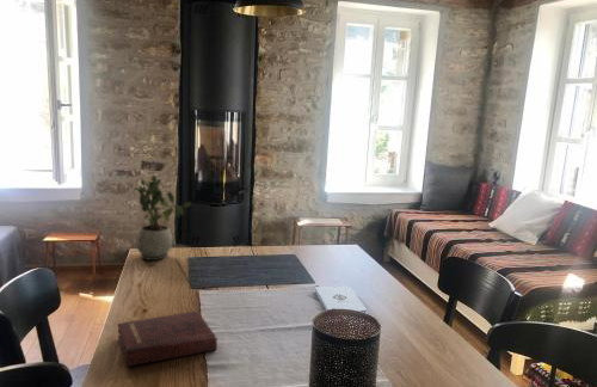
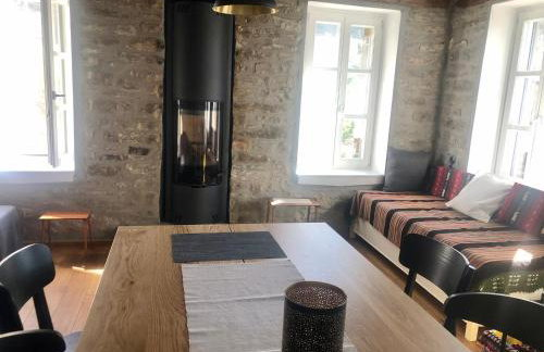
- potted plant [133,174,192,262]
- notepad [314,285,368,314]
- hardback book [117,311,219,368]
